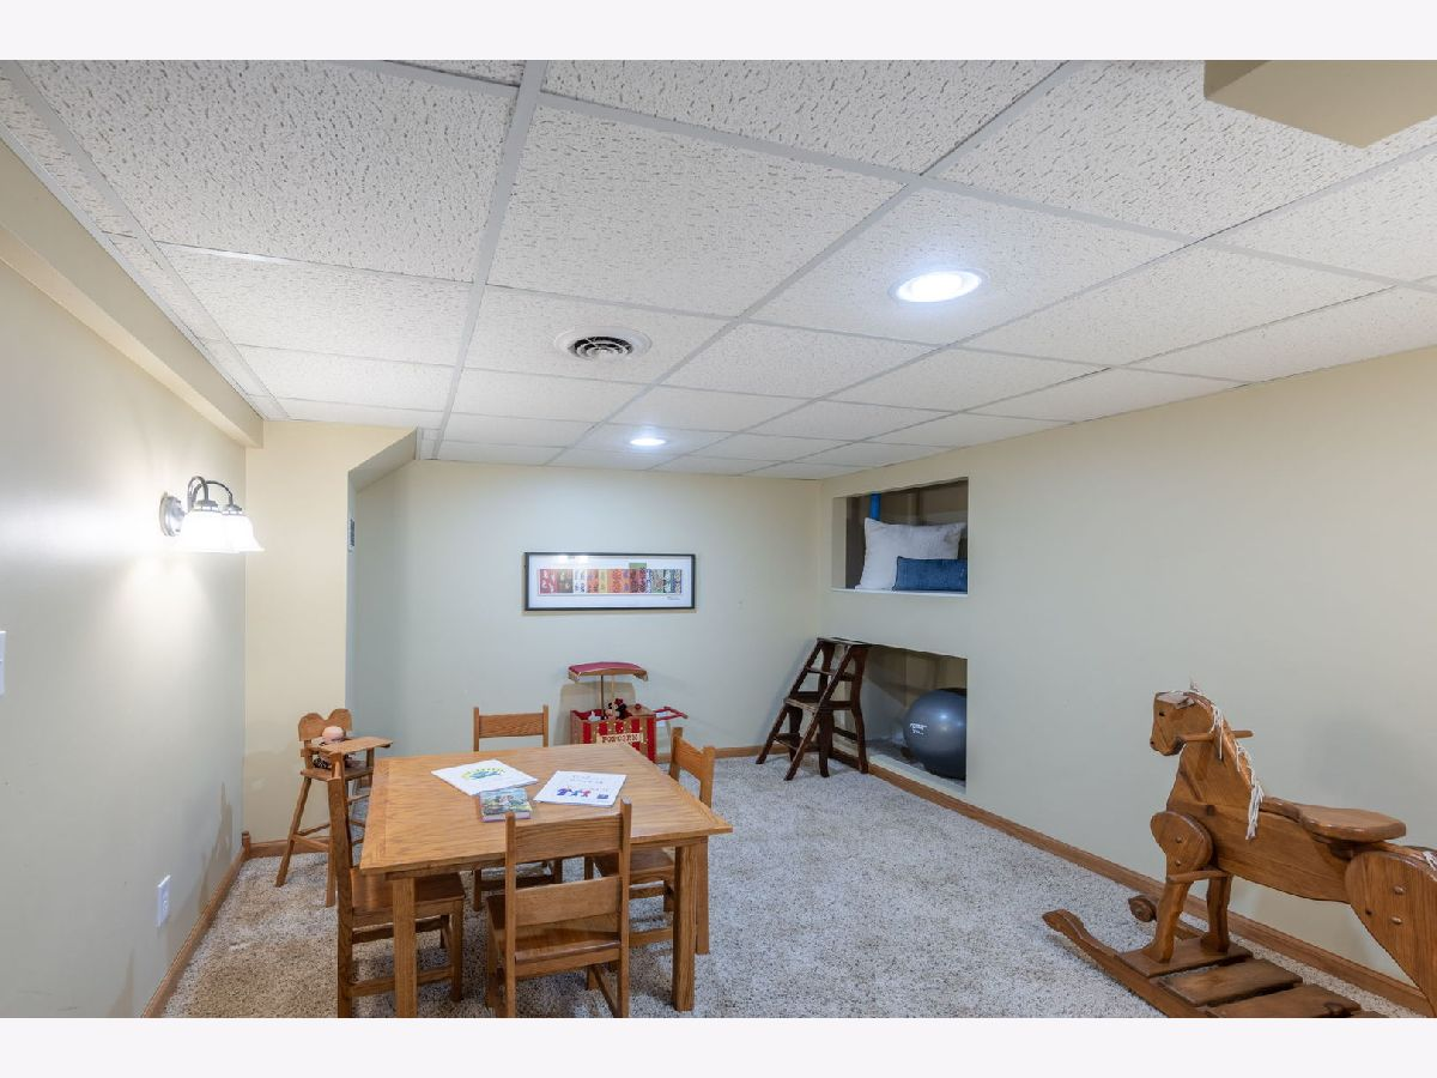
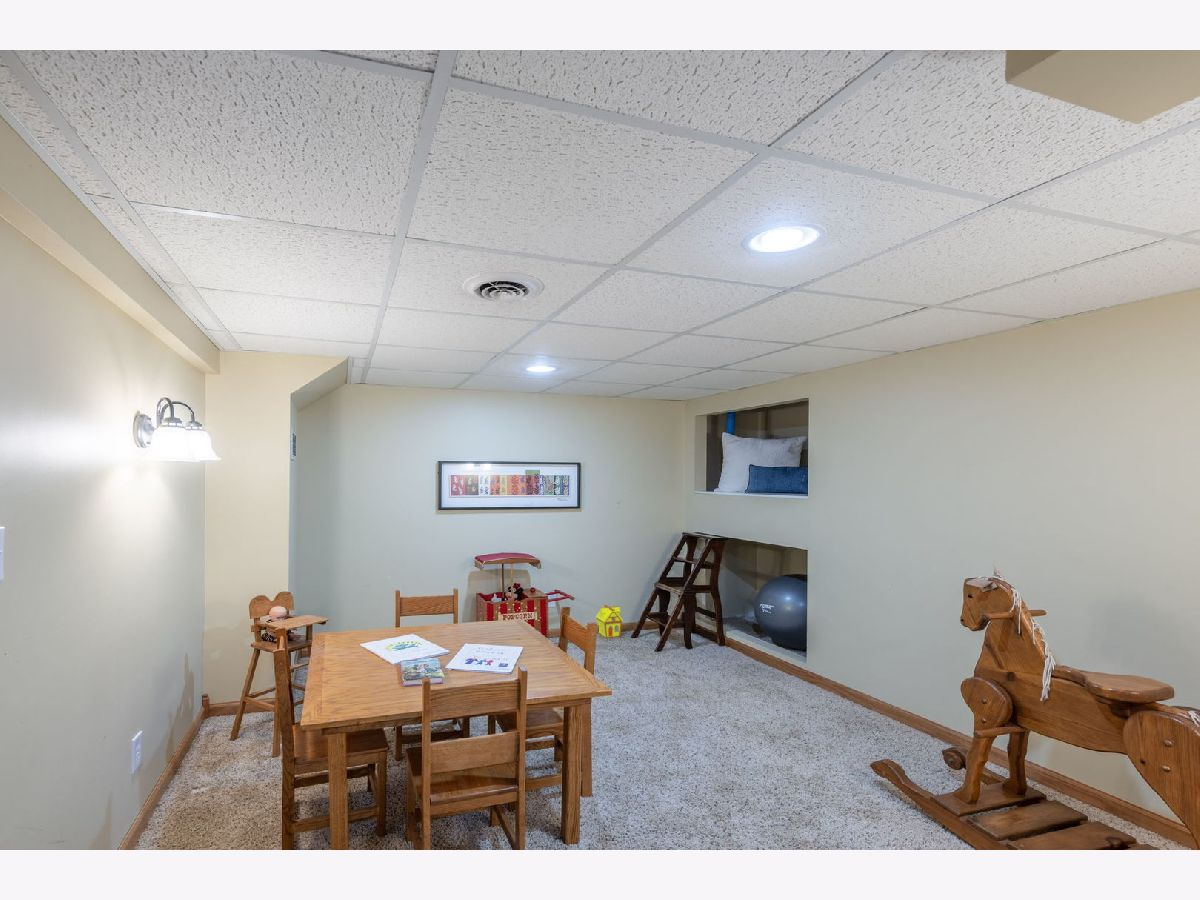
+ toy house [595,604,624,639]
